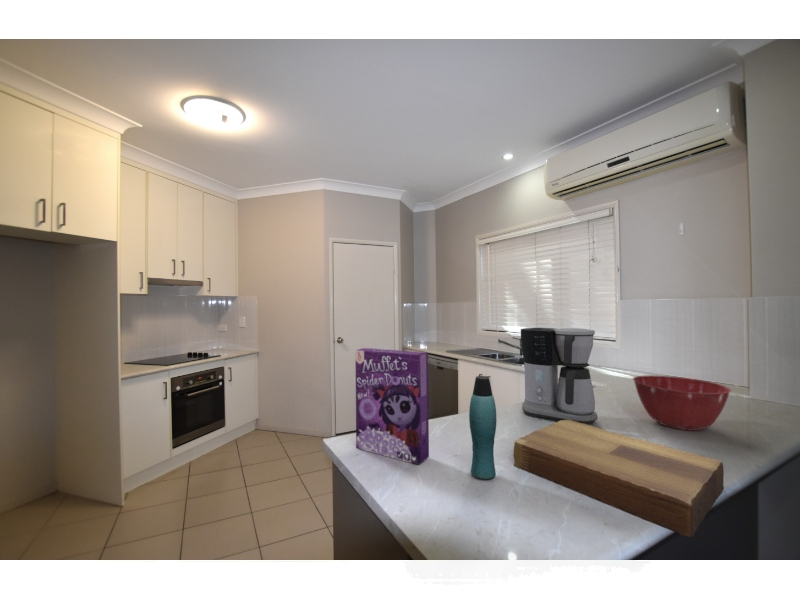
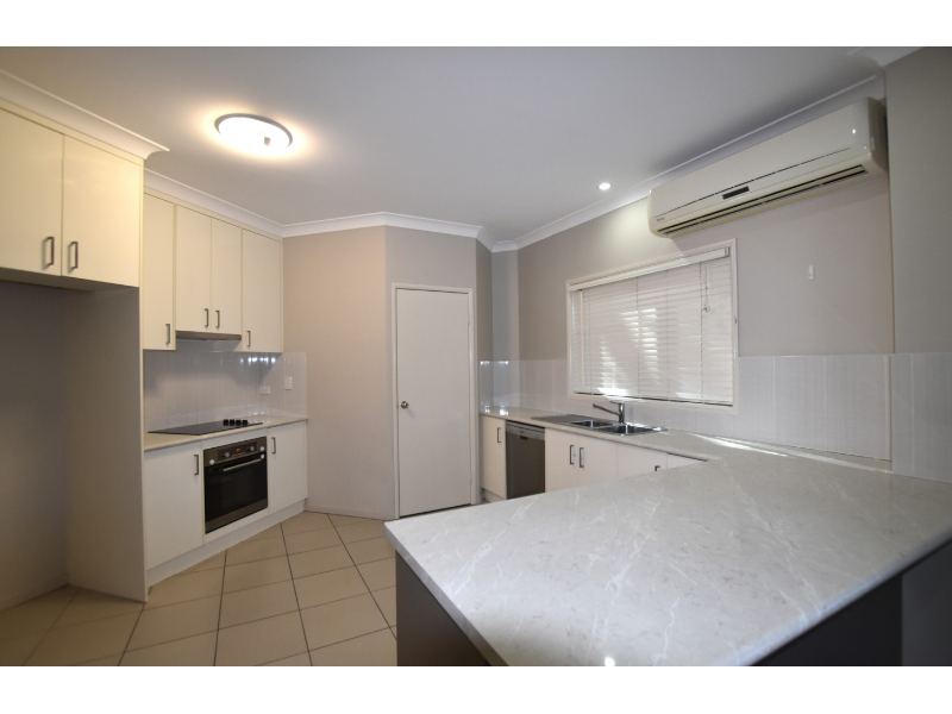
- coffee maker [520,327,598,425]
- mixing bowl [632,374,732,432]
- bottle [468,375,497,481]
- cereal box [354,347,430,466]
- cutting board [513,420,725,538]
